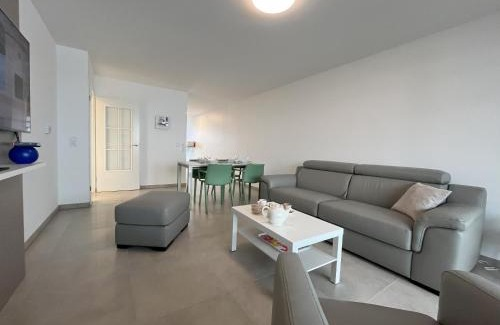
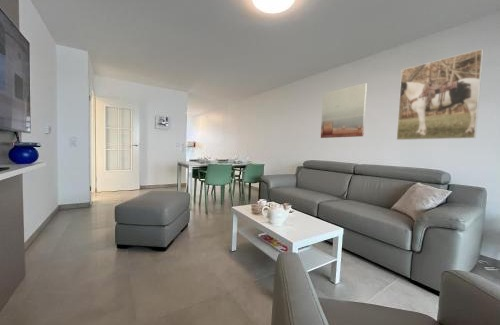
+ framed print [396,48,484,141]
+ wall art [320,82,368,139]
